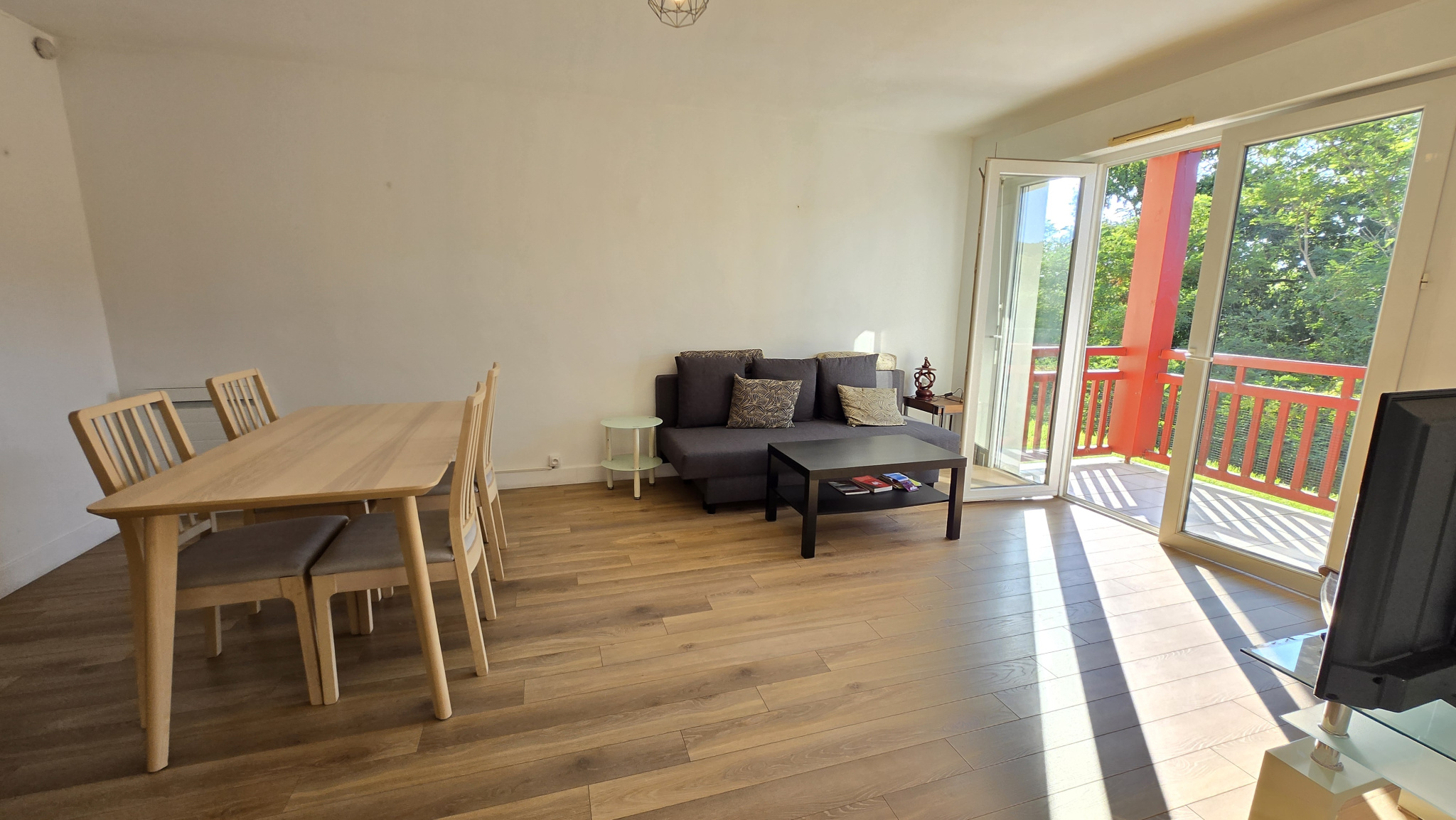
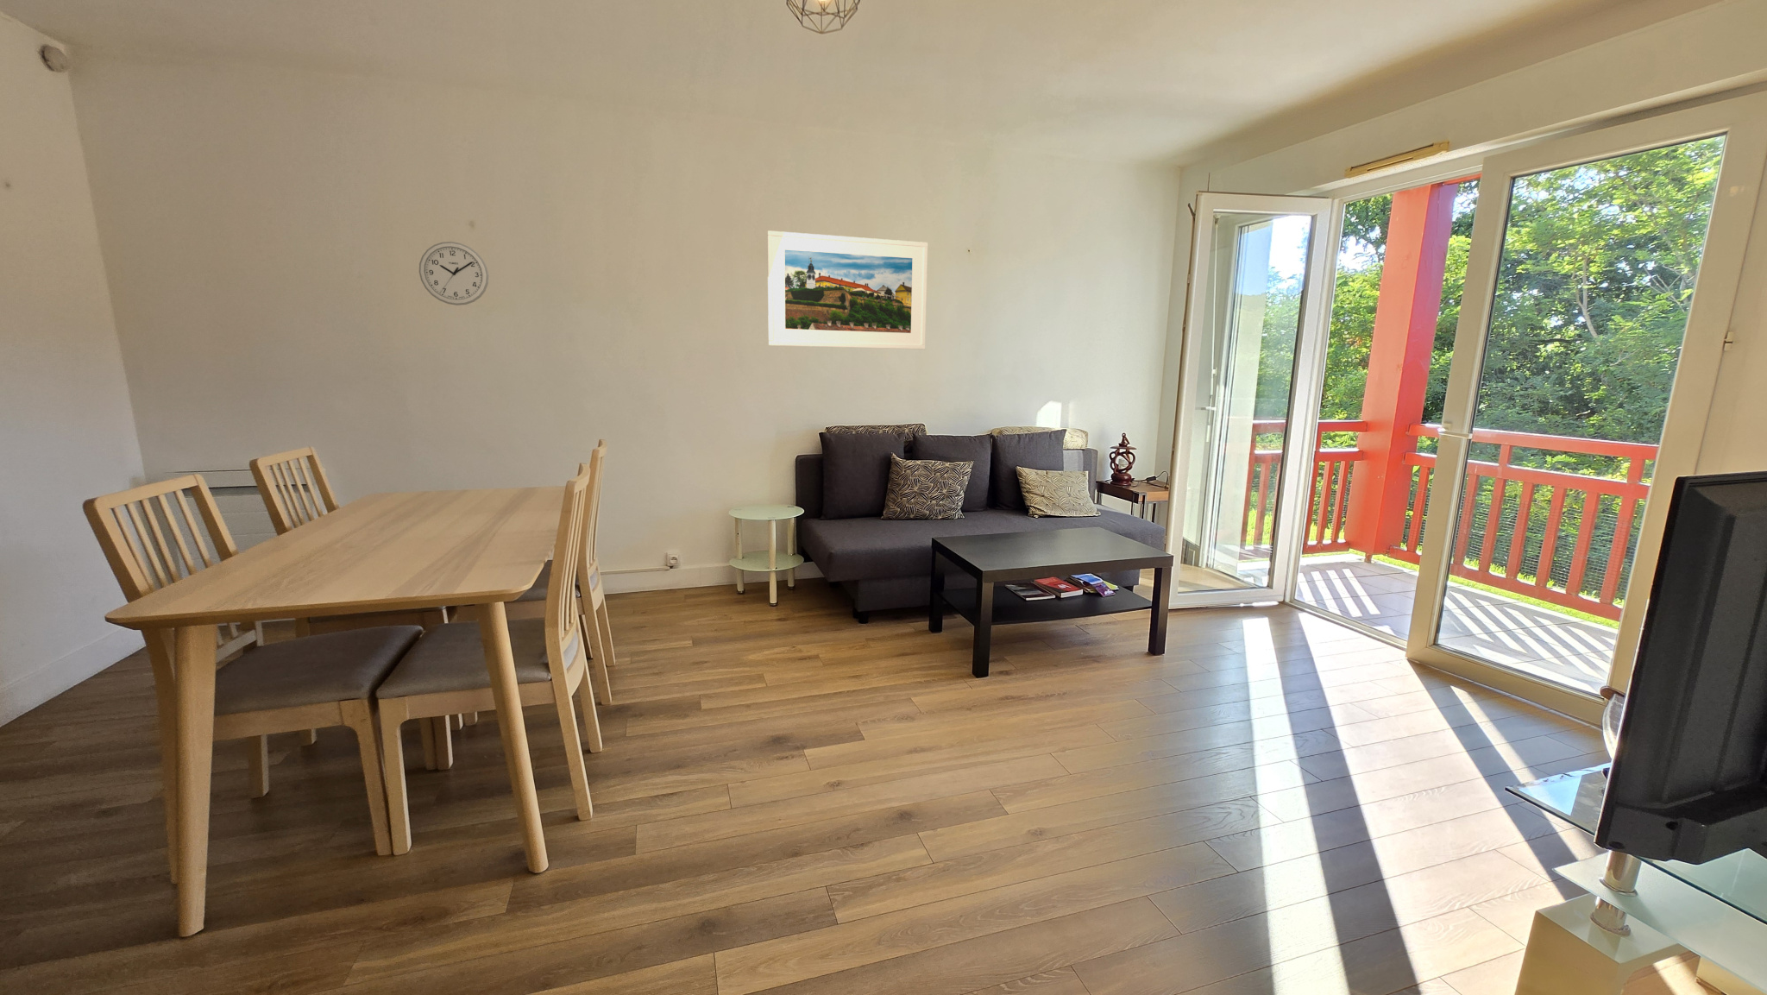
+ wall clock [419,240,489,306]
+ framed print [766,229,928,351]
